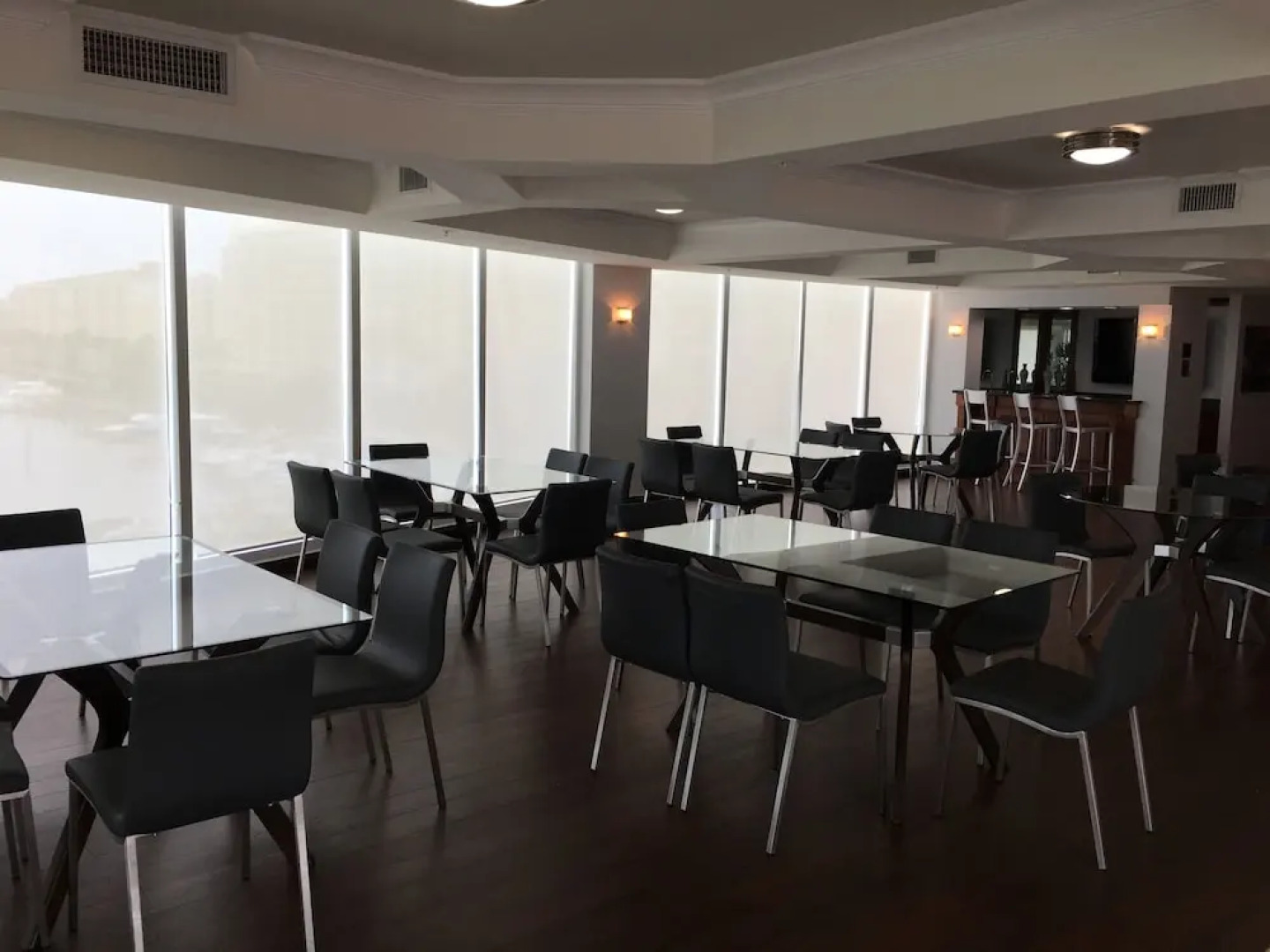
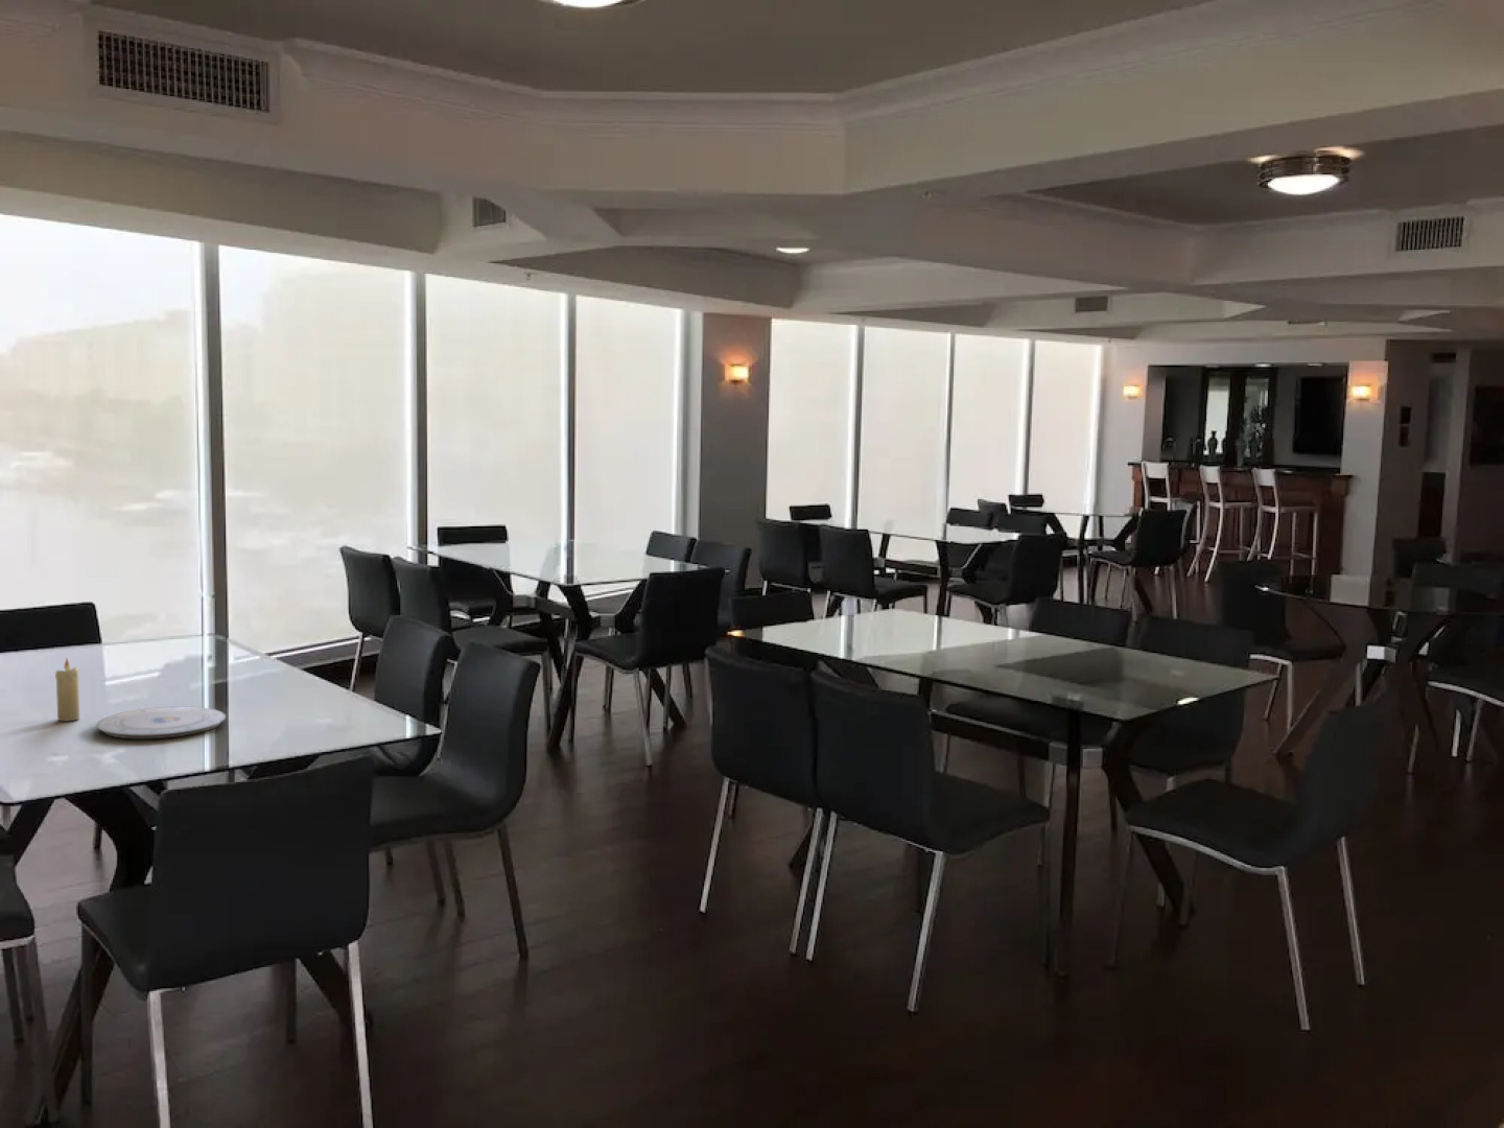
+ plate [95,706,226,739]
+ candle [54,658,81,722]
